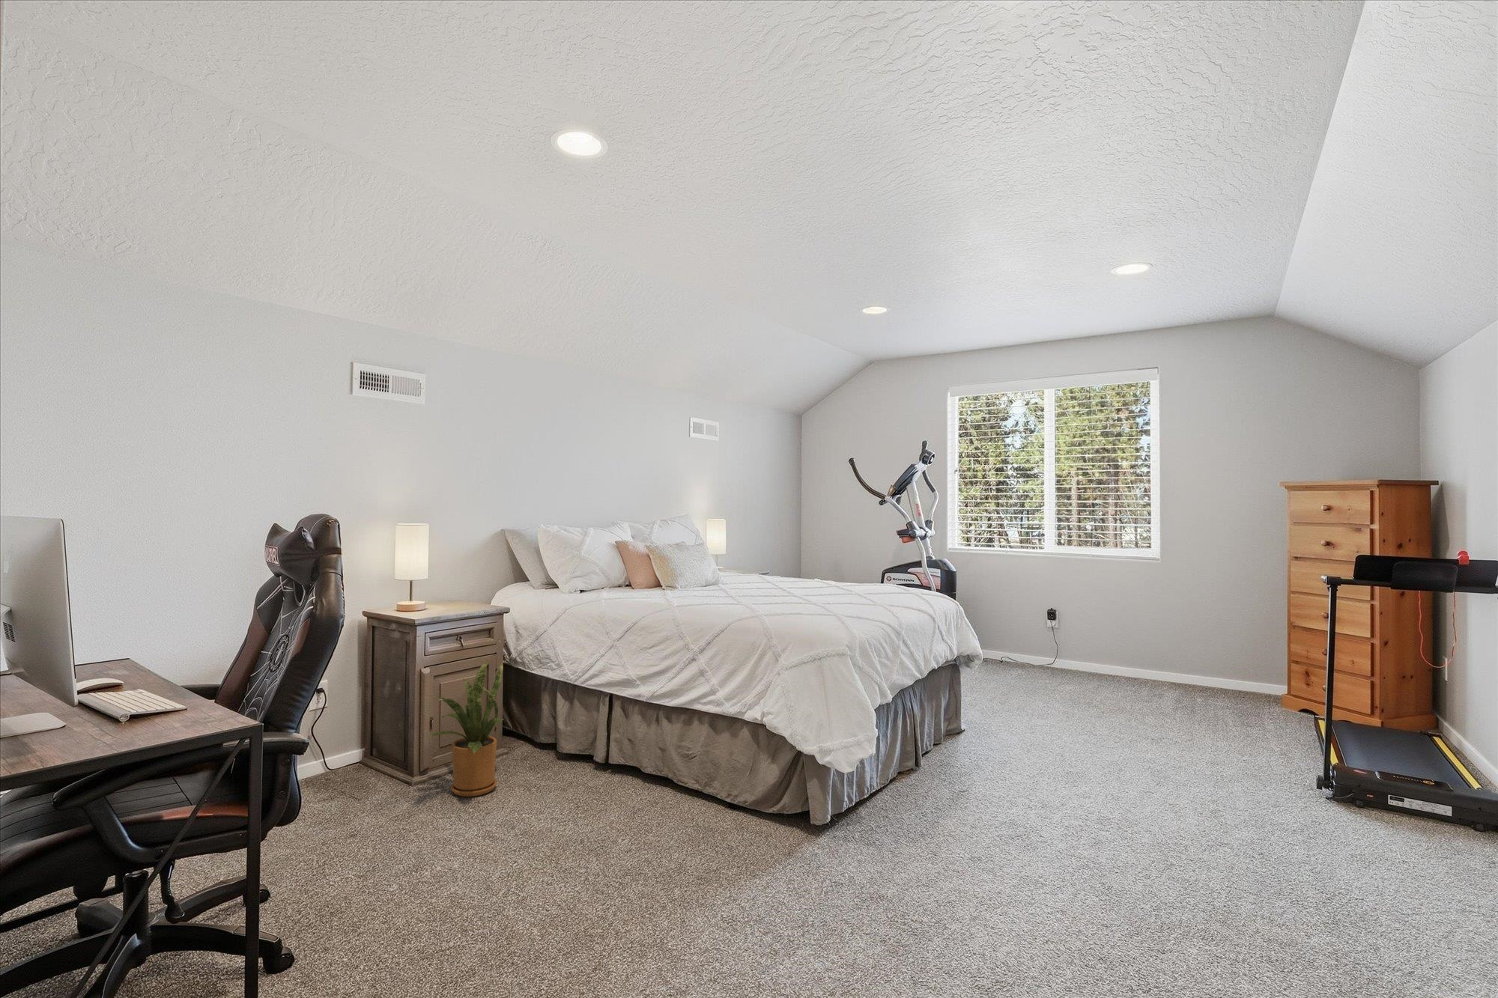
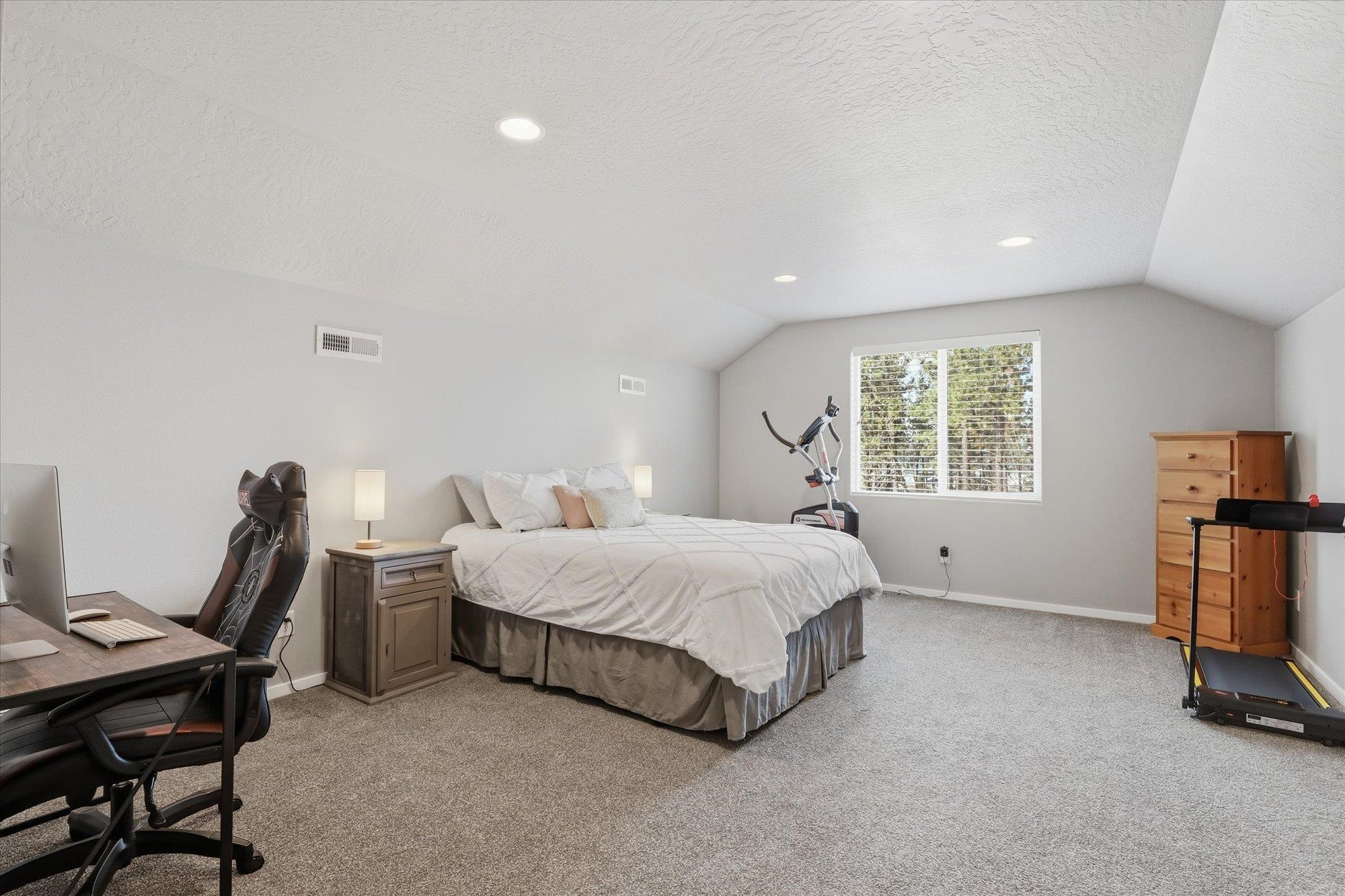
- house plant [427,659,506,798]
